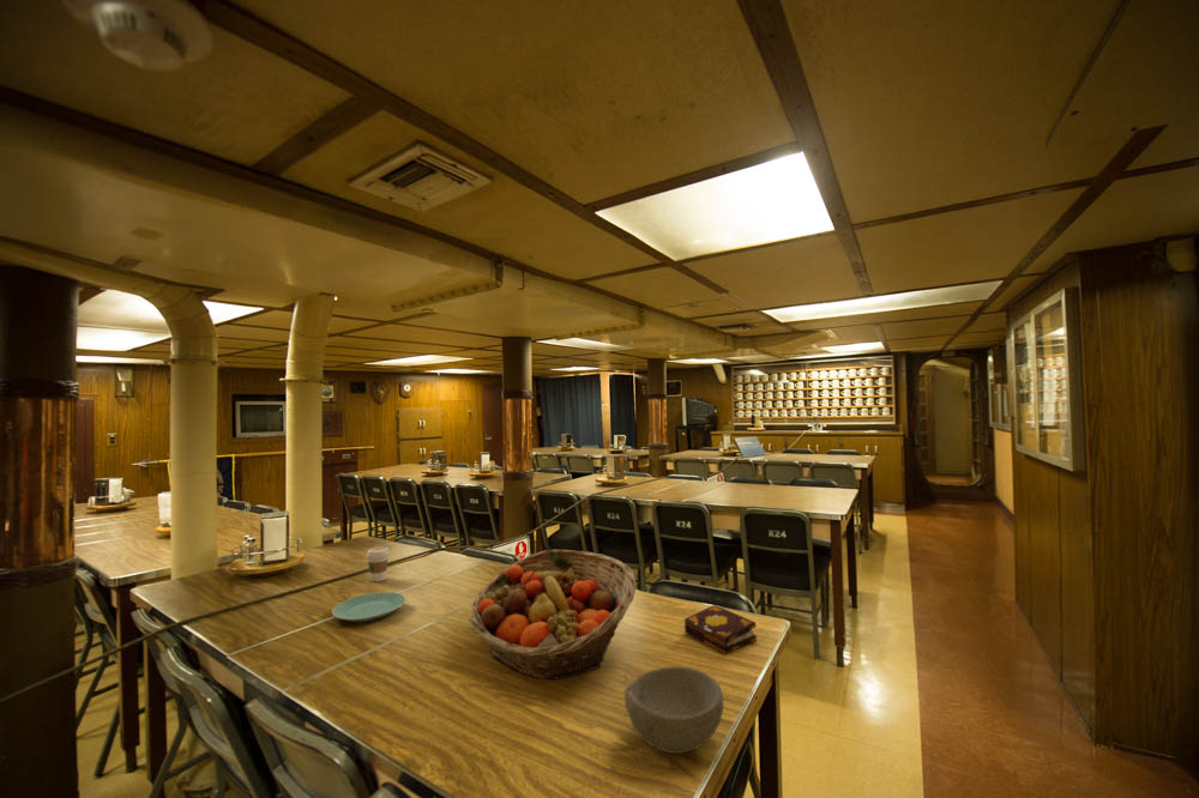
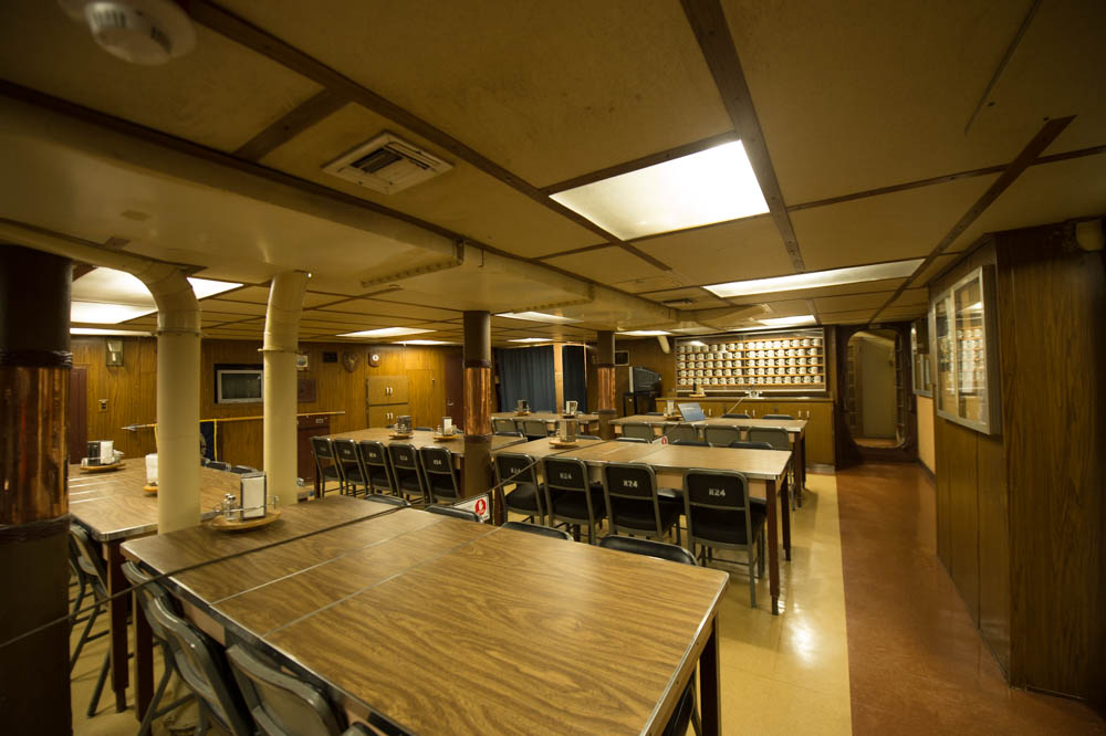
- coffee cup [364,546,391,582]
- fruit basket [469,549,637,681]
- book [683,604,758,655]
- bowl [623,665,724,755]
- plate [331,591,406,623]
